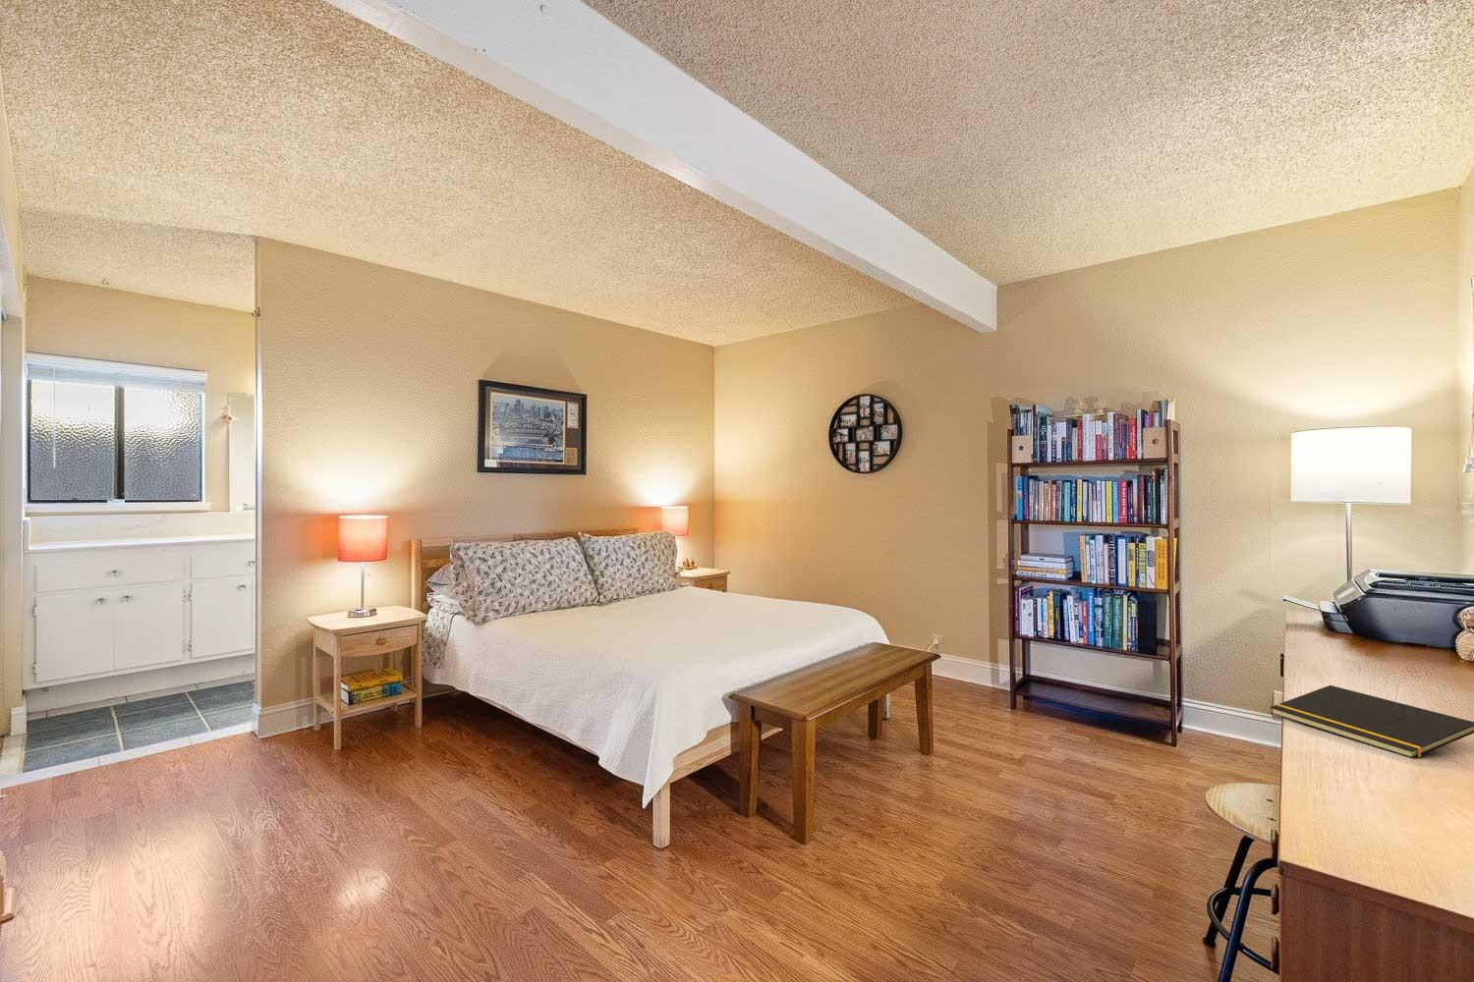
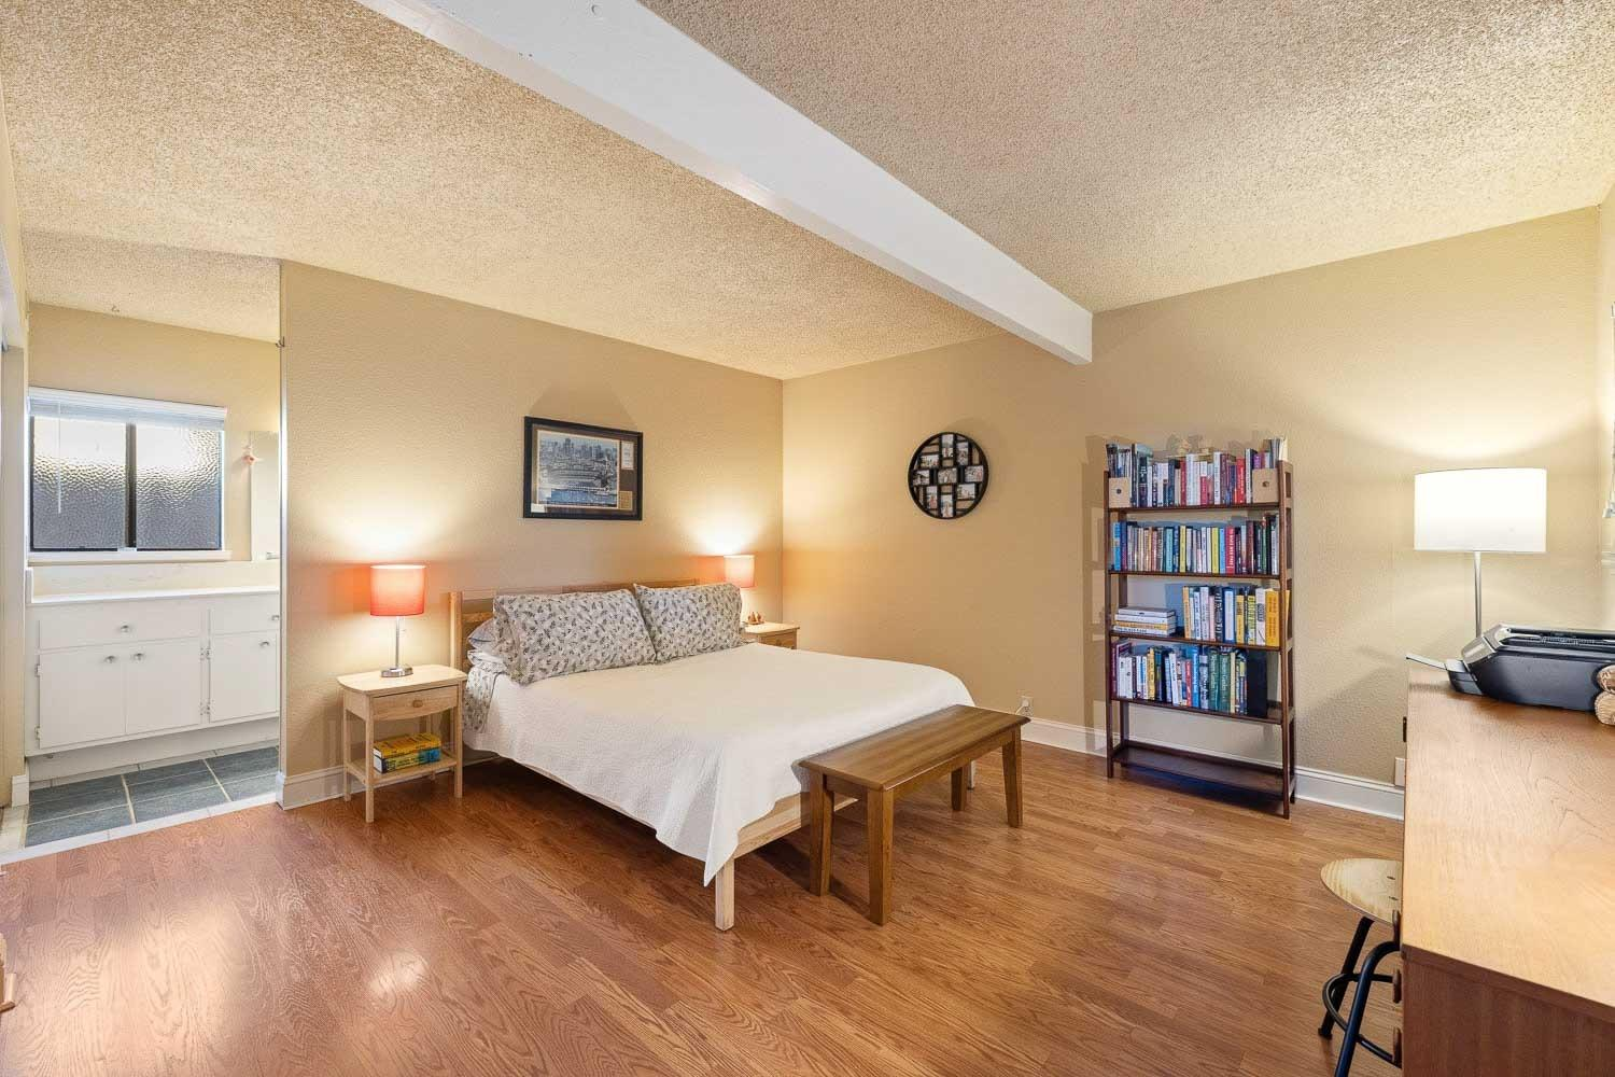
- notepad [1270,685,1474,760]
